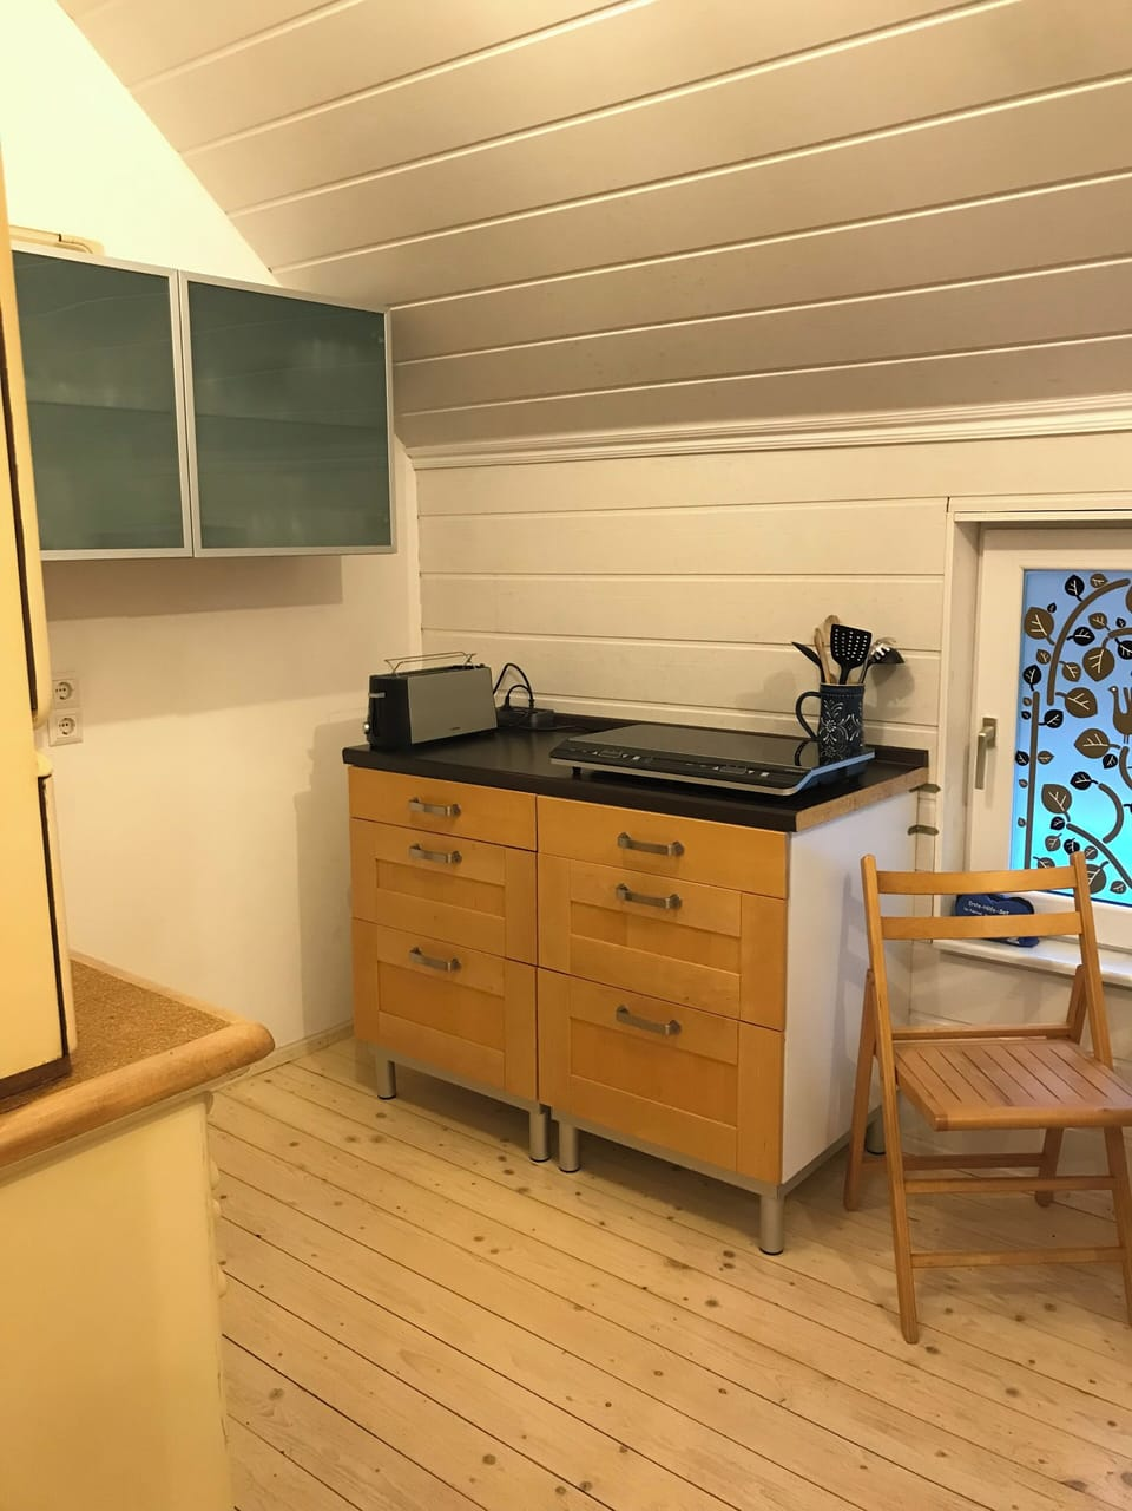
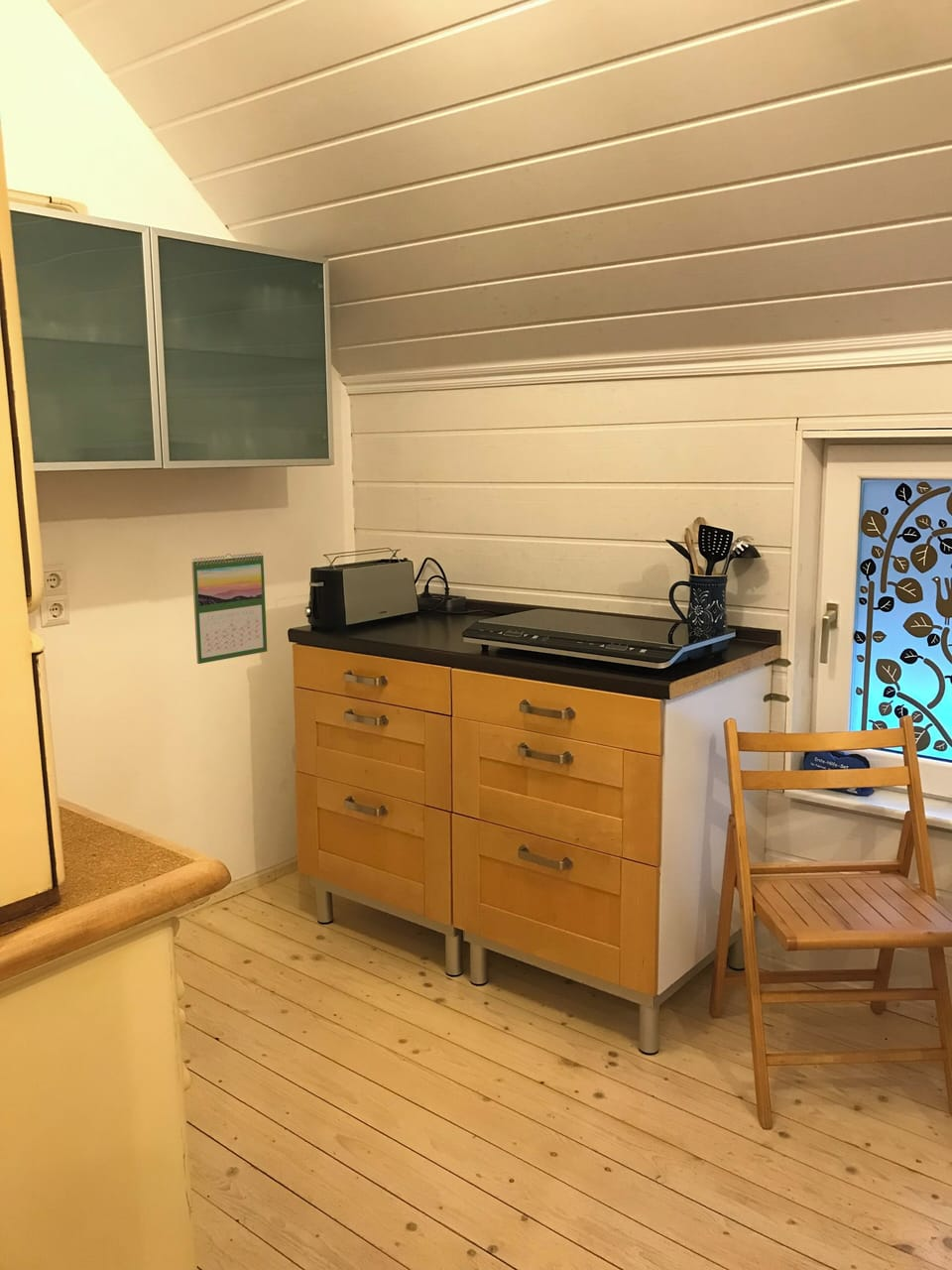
+ calendar [190,552,268,665]
